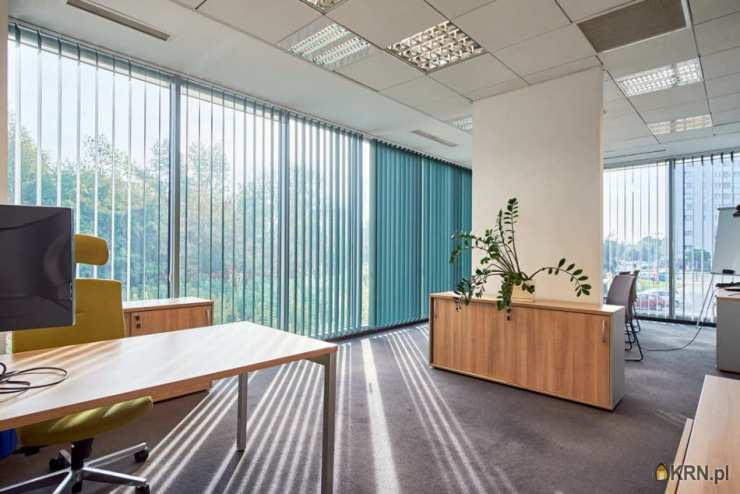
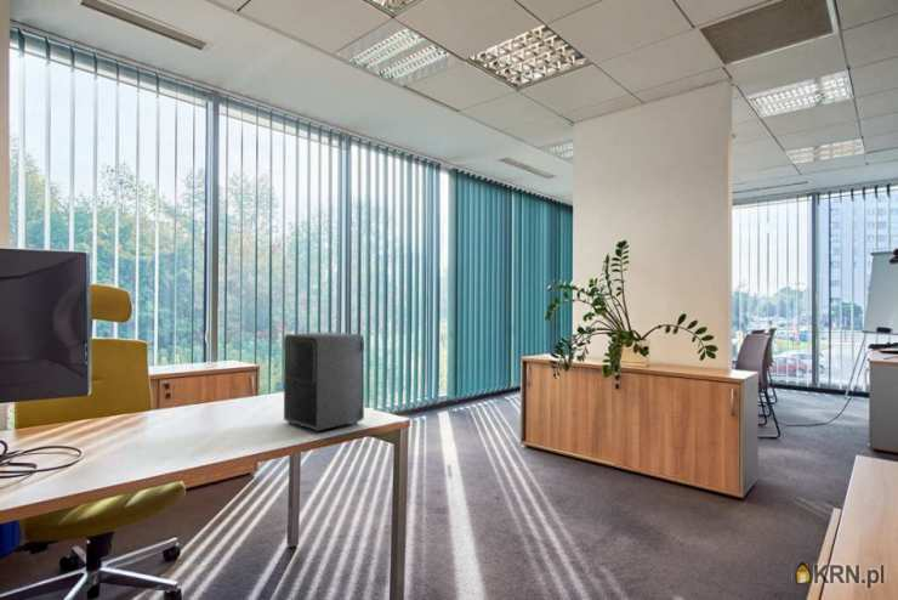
+ speaker [283,332,365,434]
